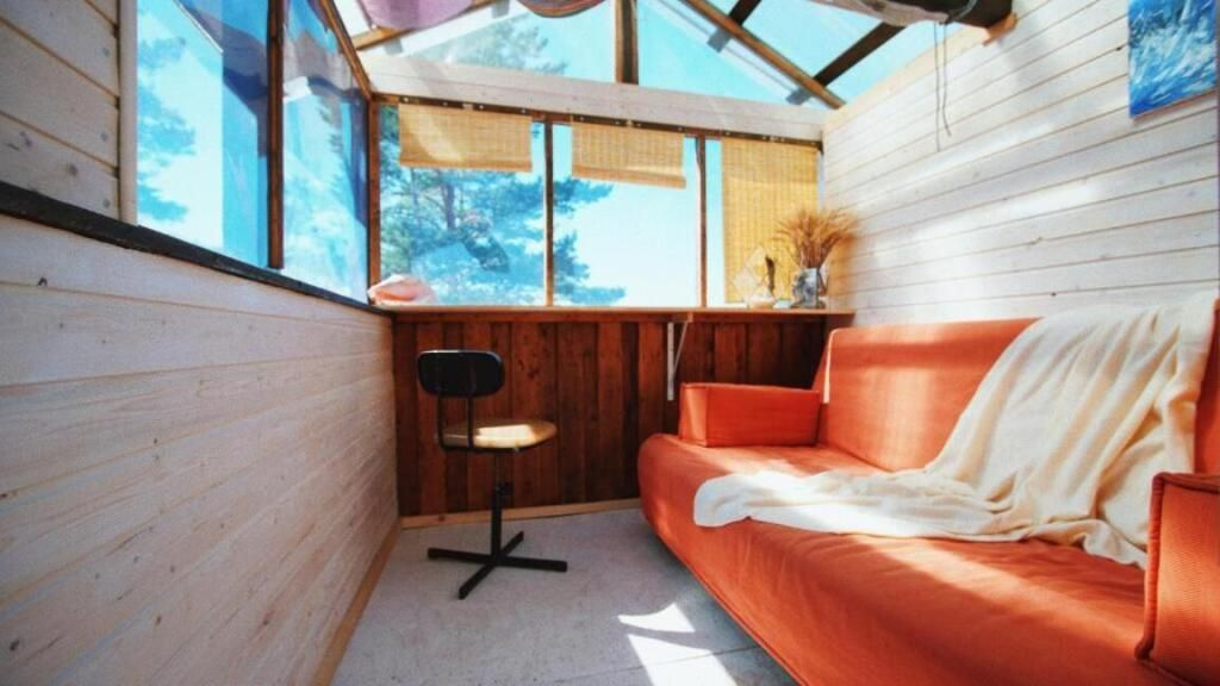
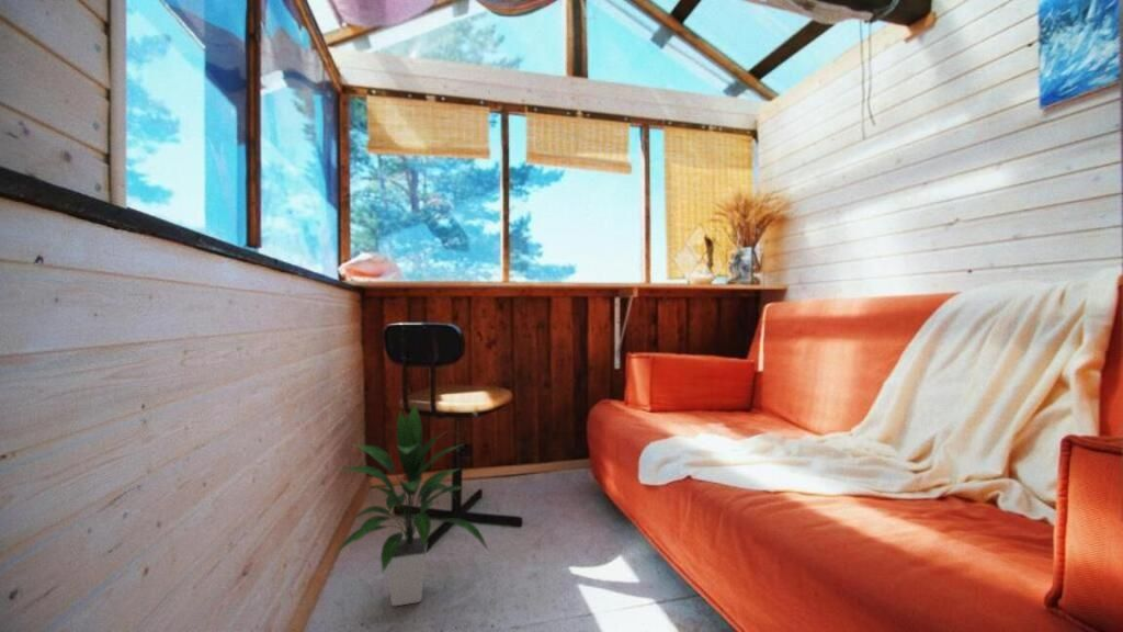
+ indoor plant [333,404,490,608]
